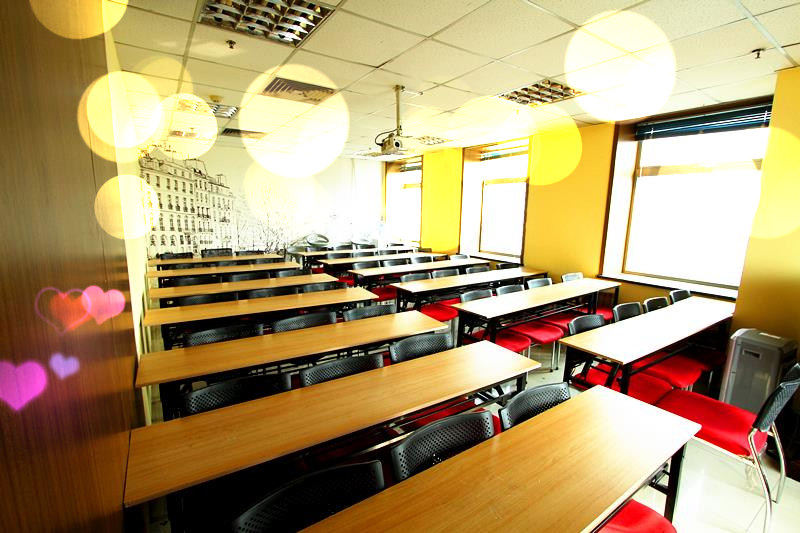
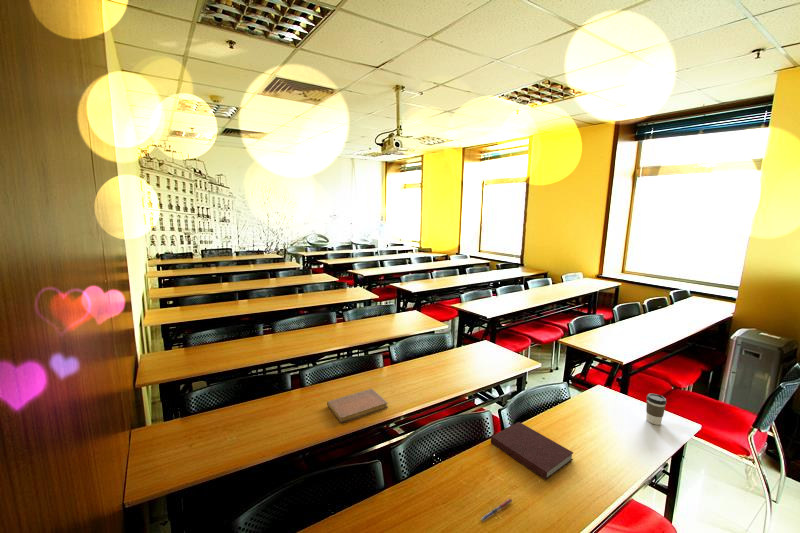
+ pen [479,497,513,522]
+ coffee cup [645,393,667,426]
+ notebook [326,388,389,424]
+ notebook [490,421,574,481]
